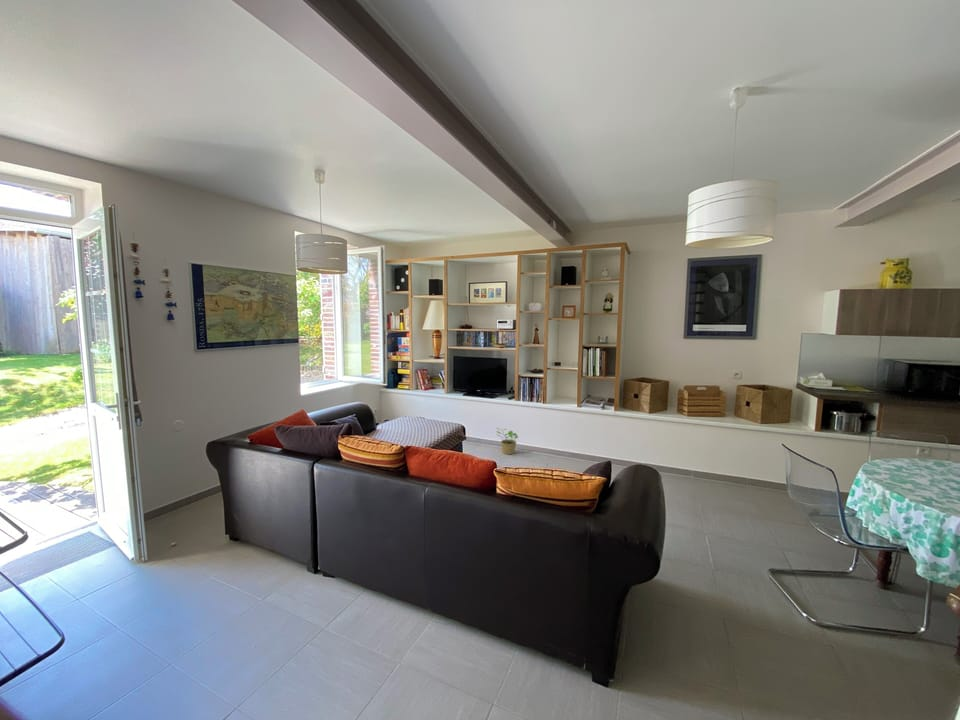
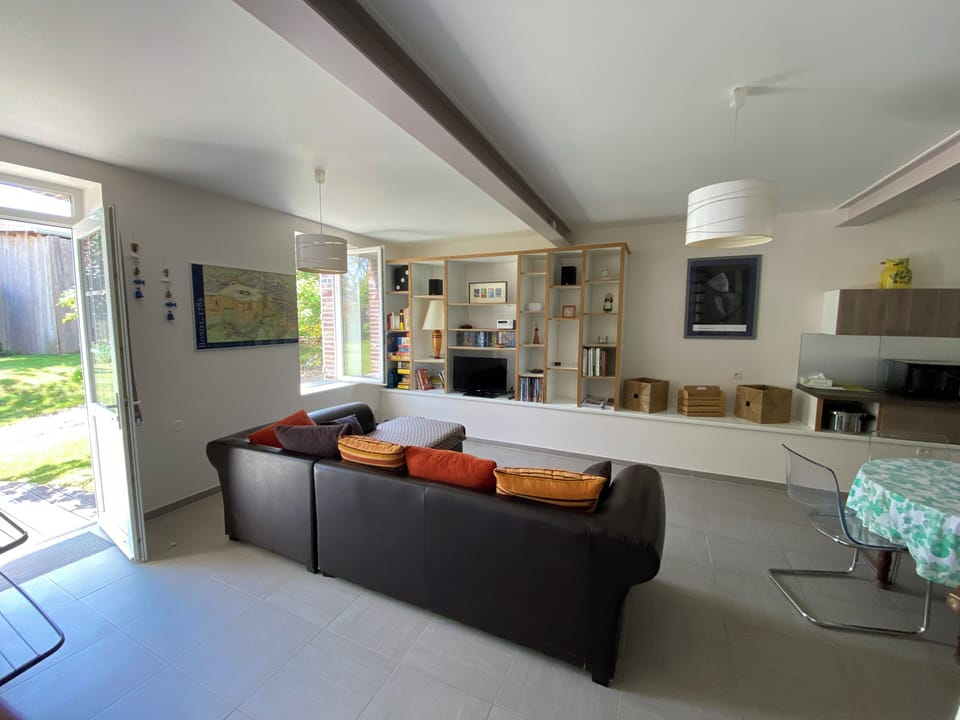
- potted plant [495,427,519,456]
